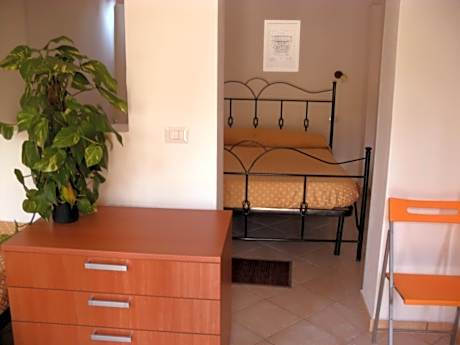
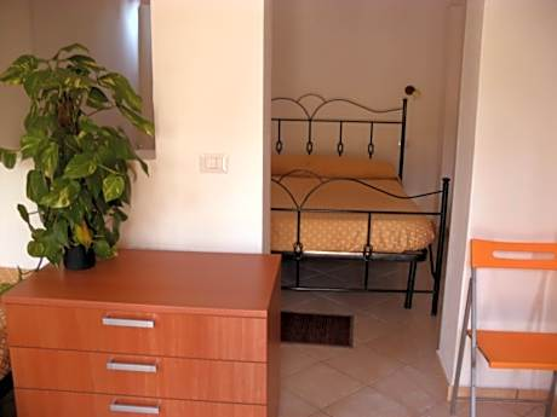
- wall art [262,19,302,73]
